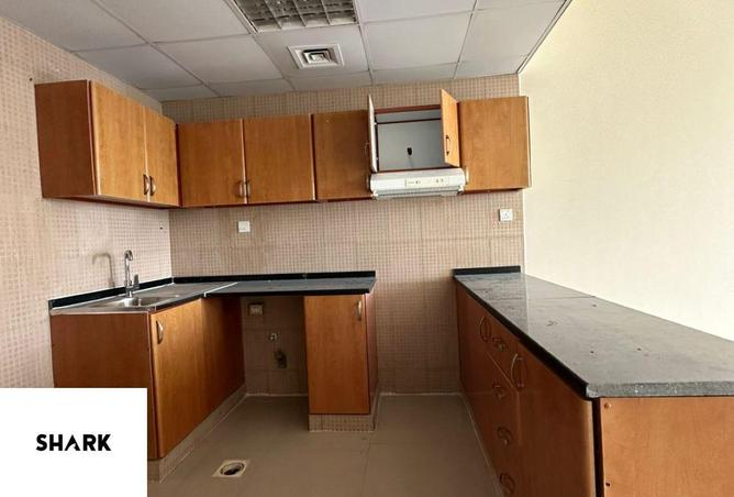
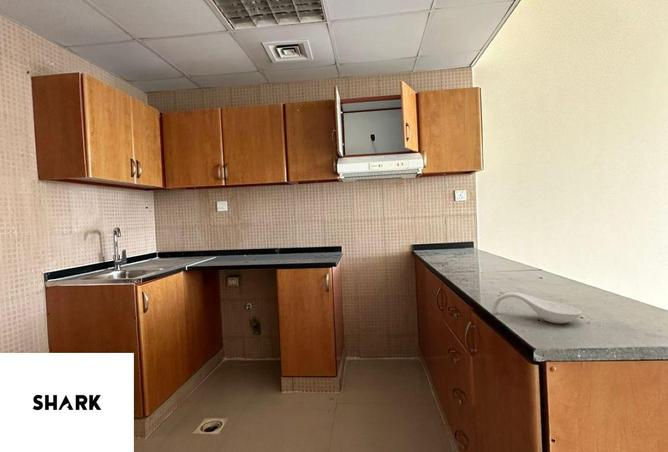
+ spoon rest [490,291,583,324]
